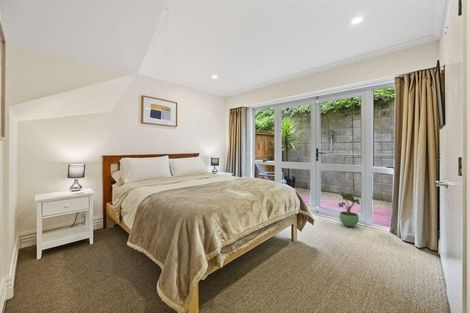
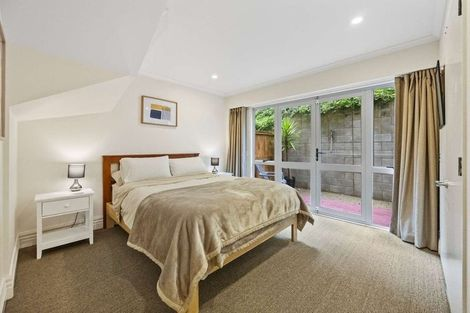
- potted plant [337,192,360,227]
